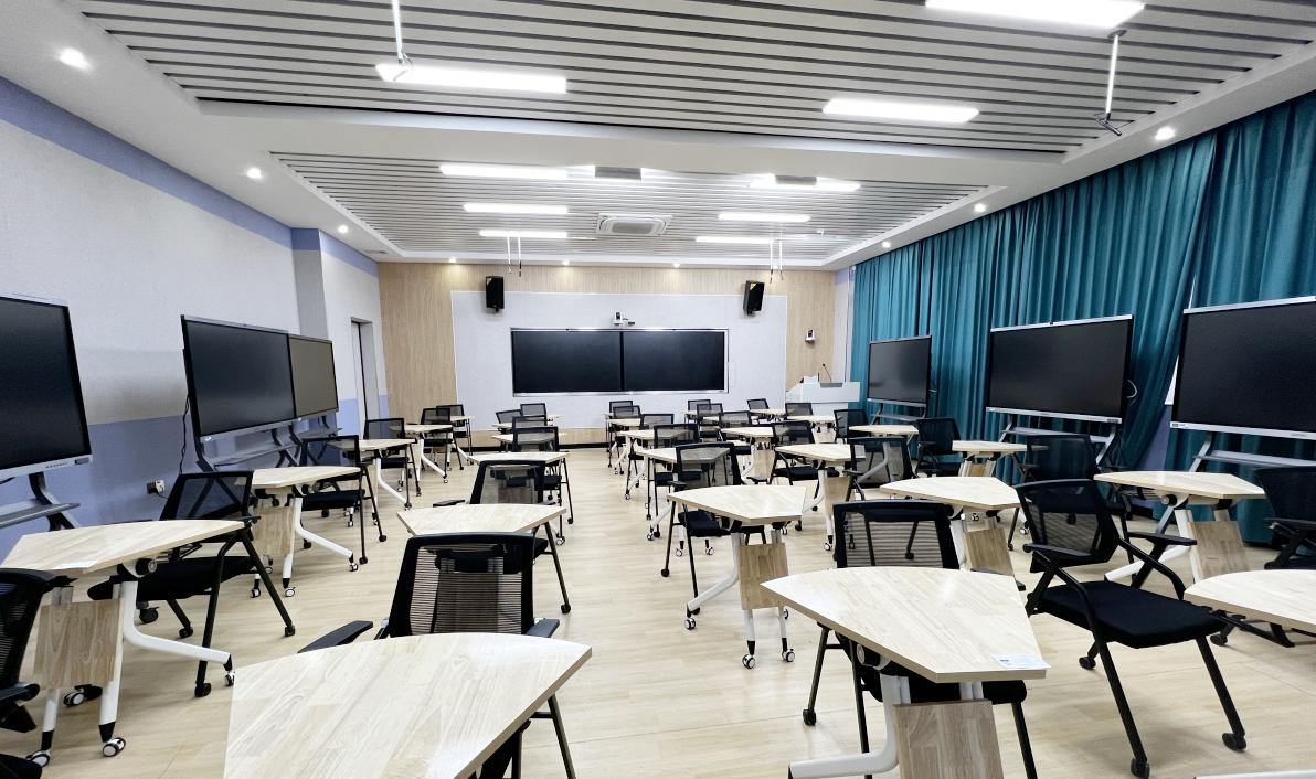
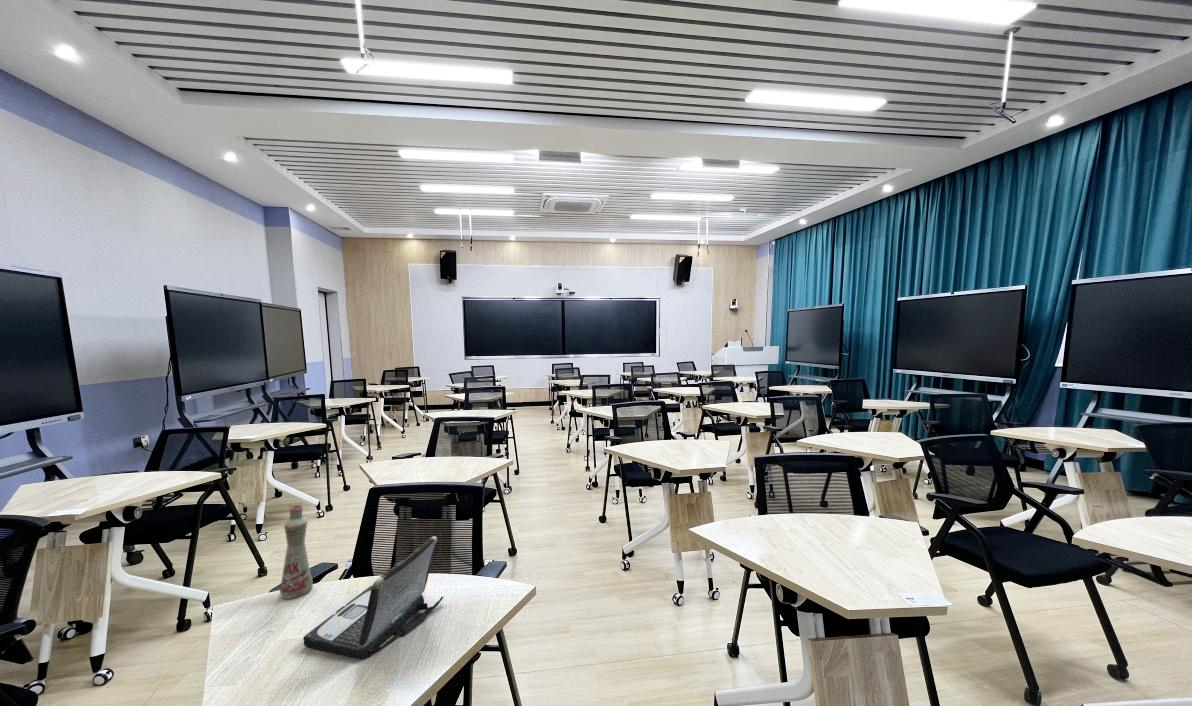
+ laptop [302,535,445,661]
+ bottle [279,504,314,599]
